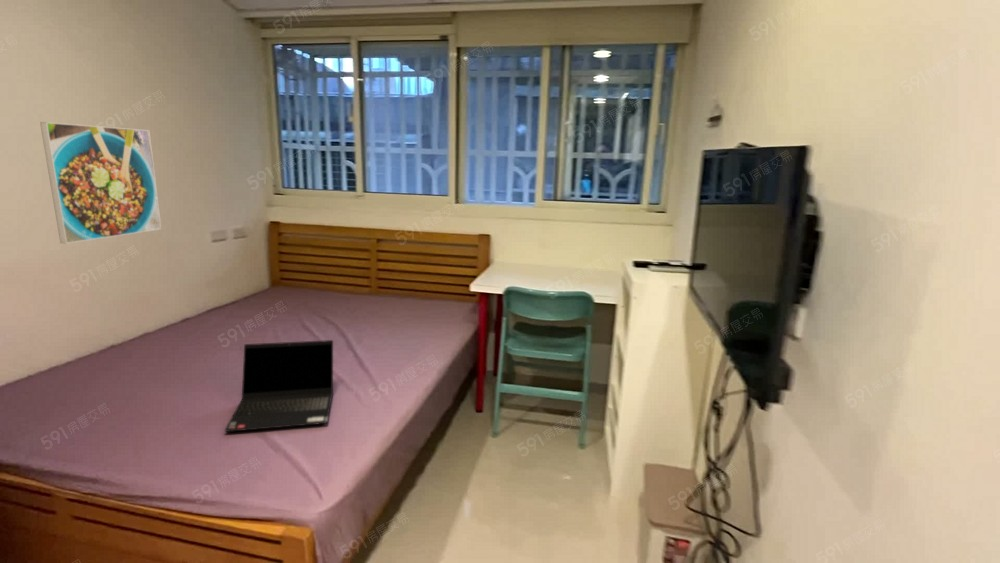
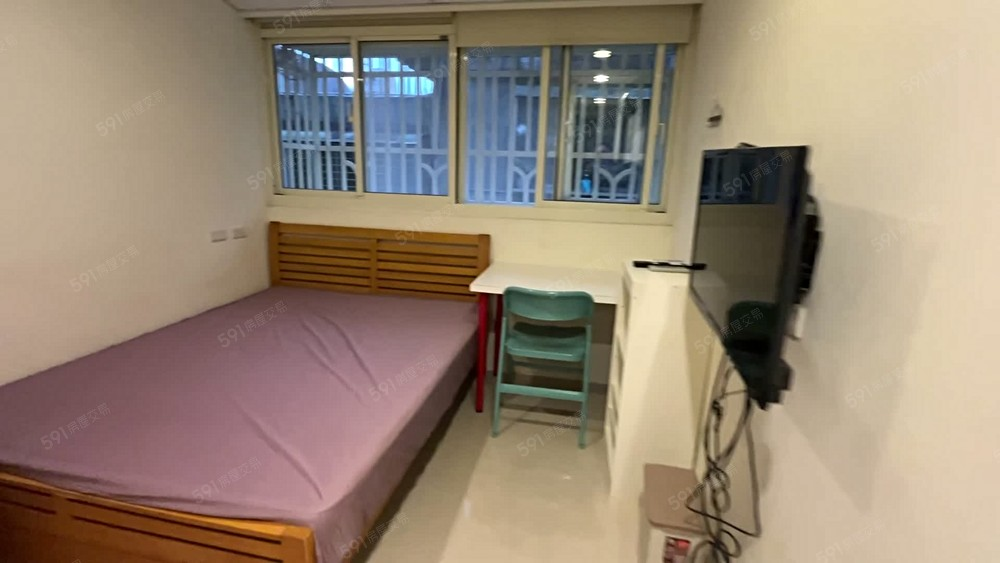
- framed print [39,121,162,245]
- laptop computer [223,339,334,433]
